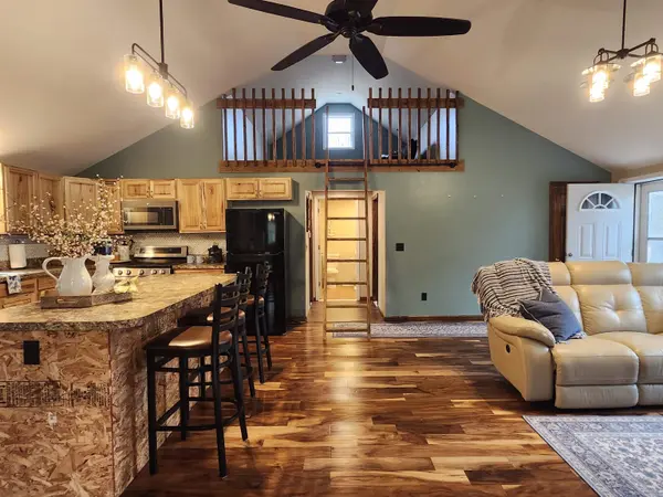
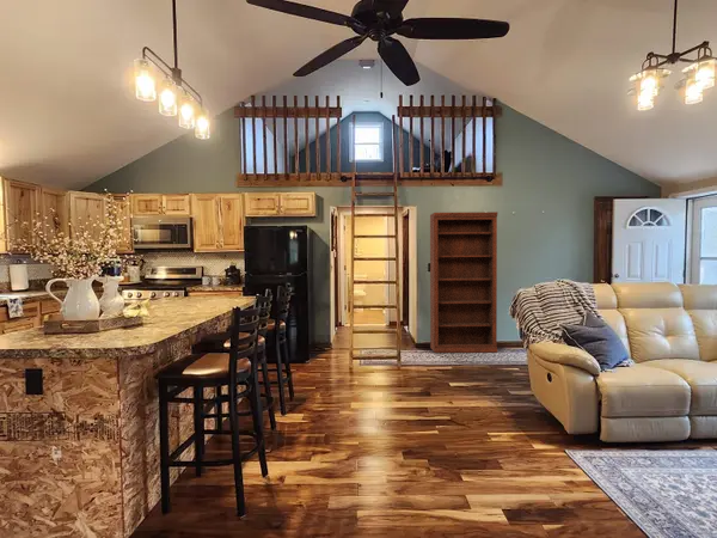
+ bookshelf [429,210,498,354]
